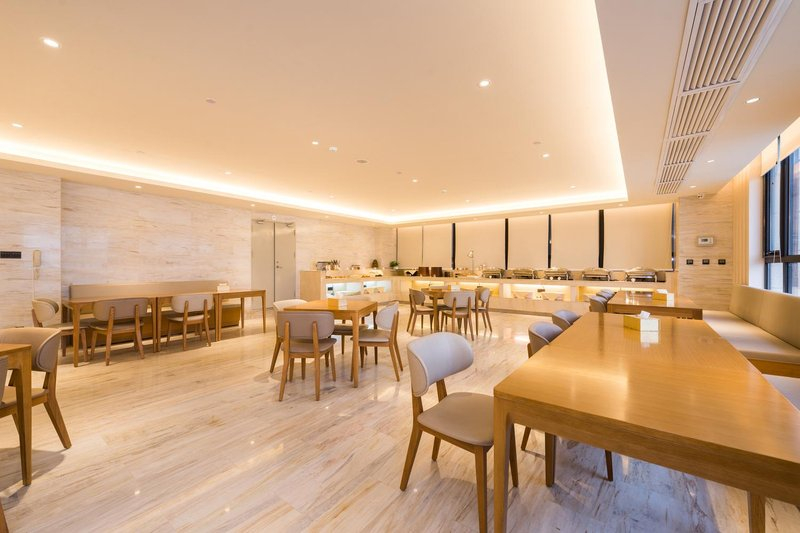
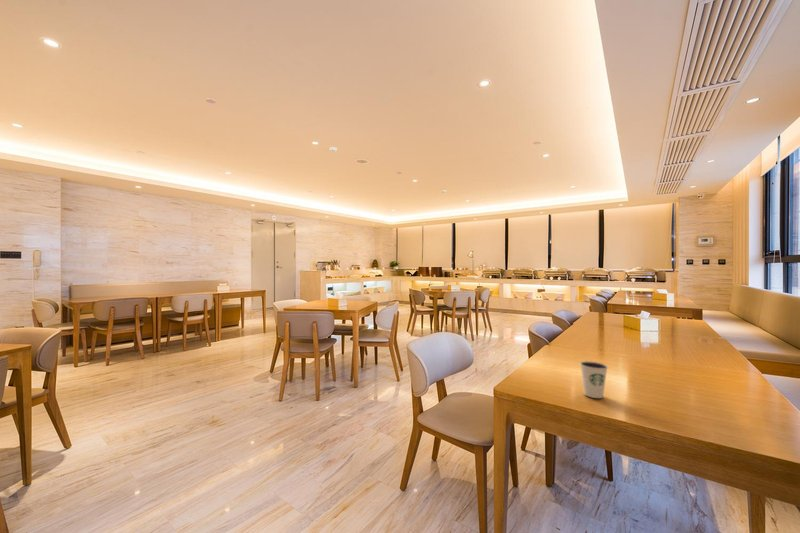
+ dixie cup [579,360,609,399]
